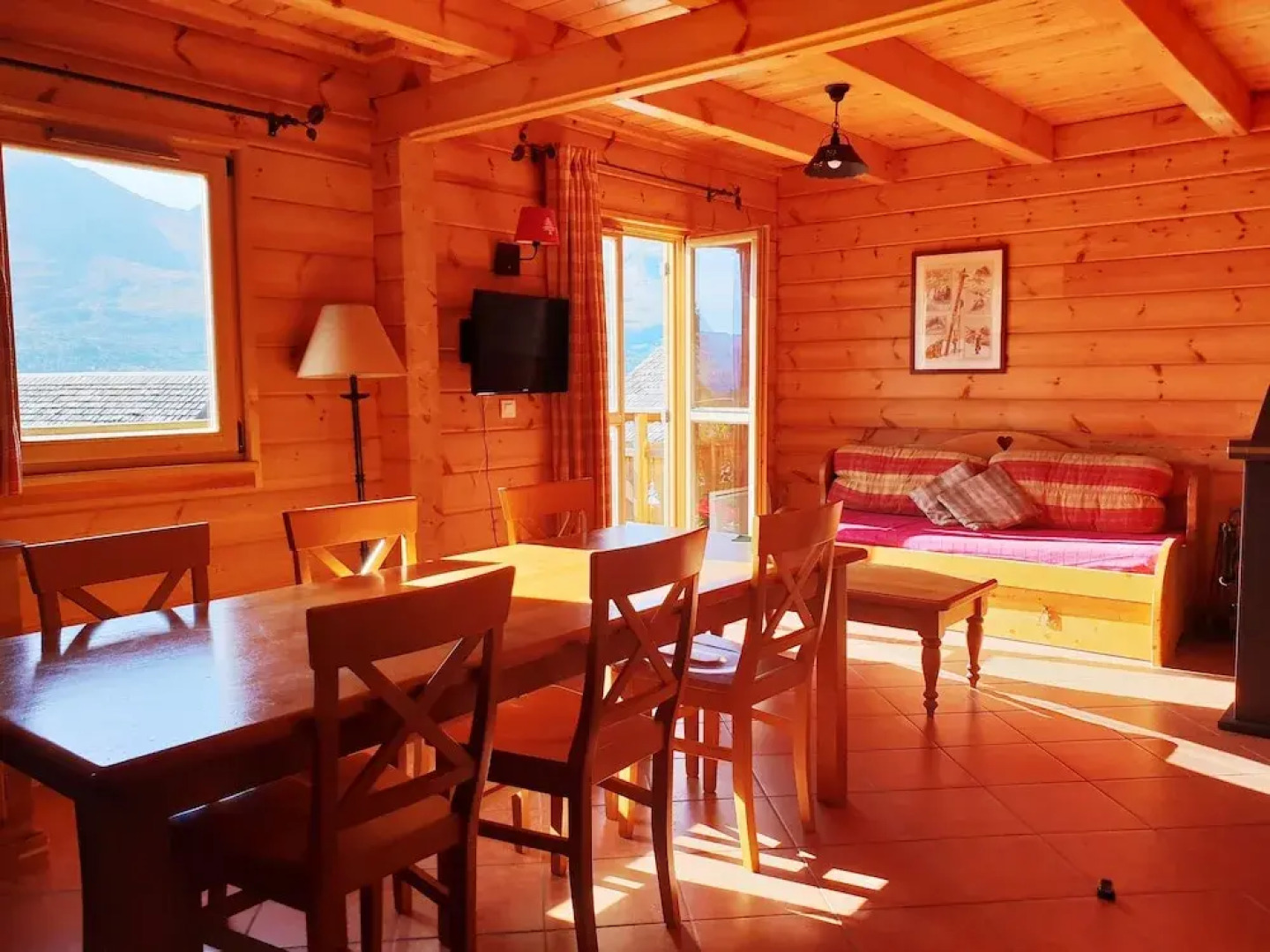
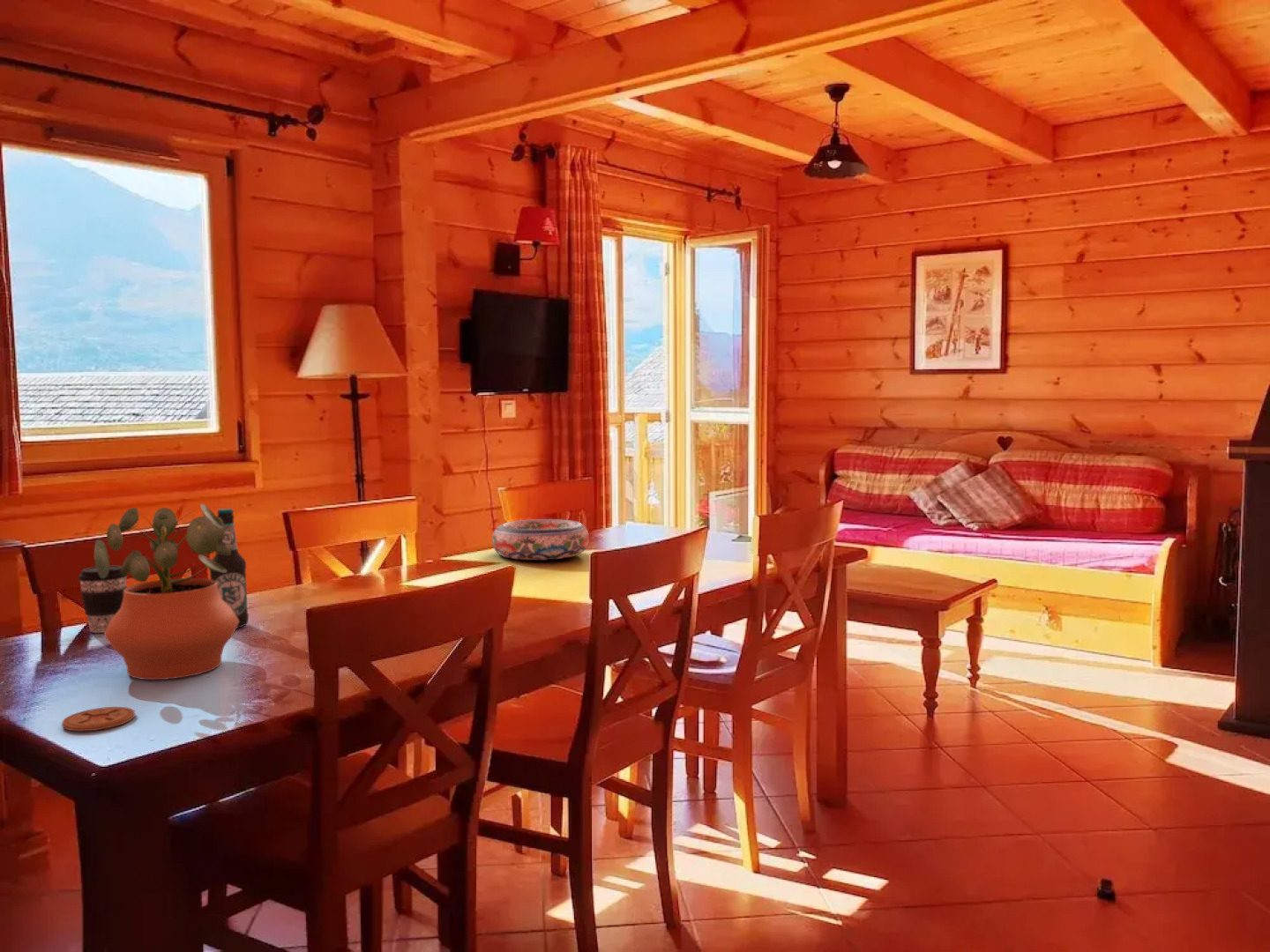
+ bottle [208,508,250,629]
+ coaster [61,706,136,732]
+ potted plant [93,503,239,681]
+ coffee cup [78,565,129,634]
+ bowl [491,518,590,561]
